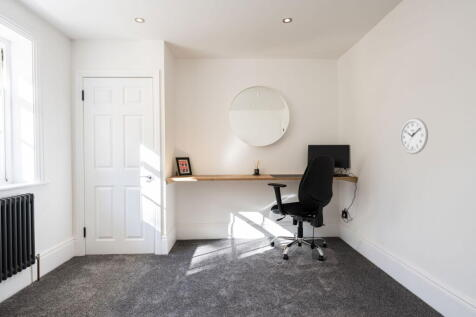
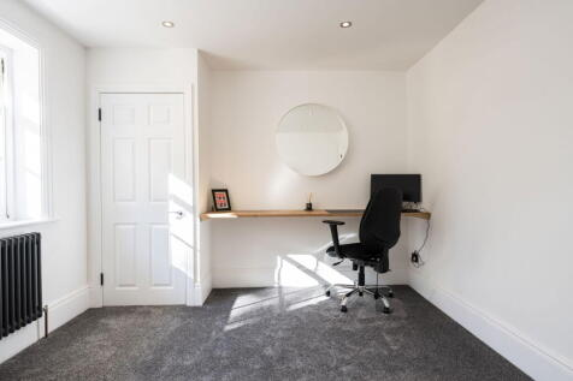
- wall clock [399,117,429,155]
